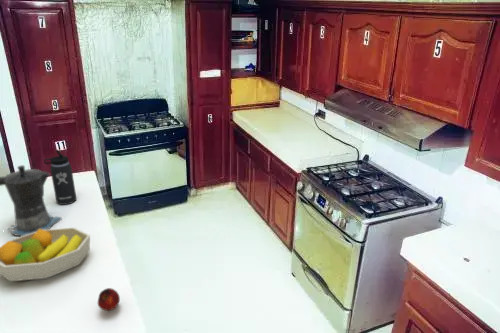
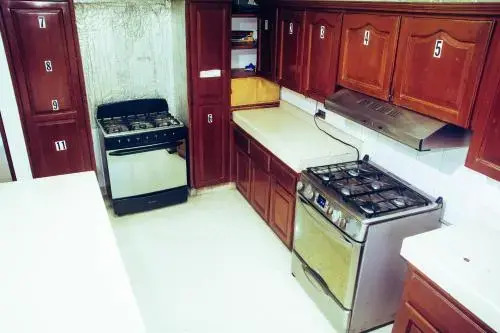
- apple [97,287,121,312]
- coffee maker [0,164,63,237]
- thermos bottle [43,148,78,206]
- fruit bowl [0,227,91,282]
